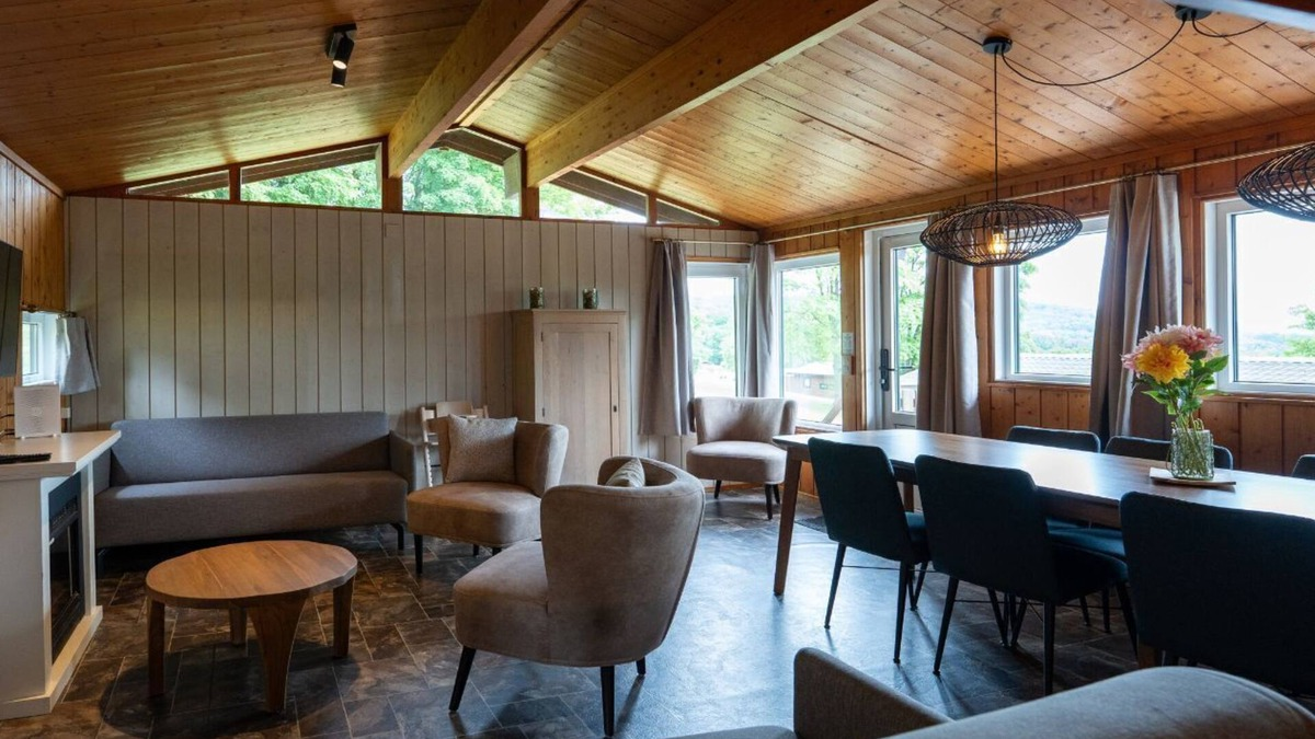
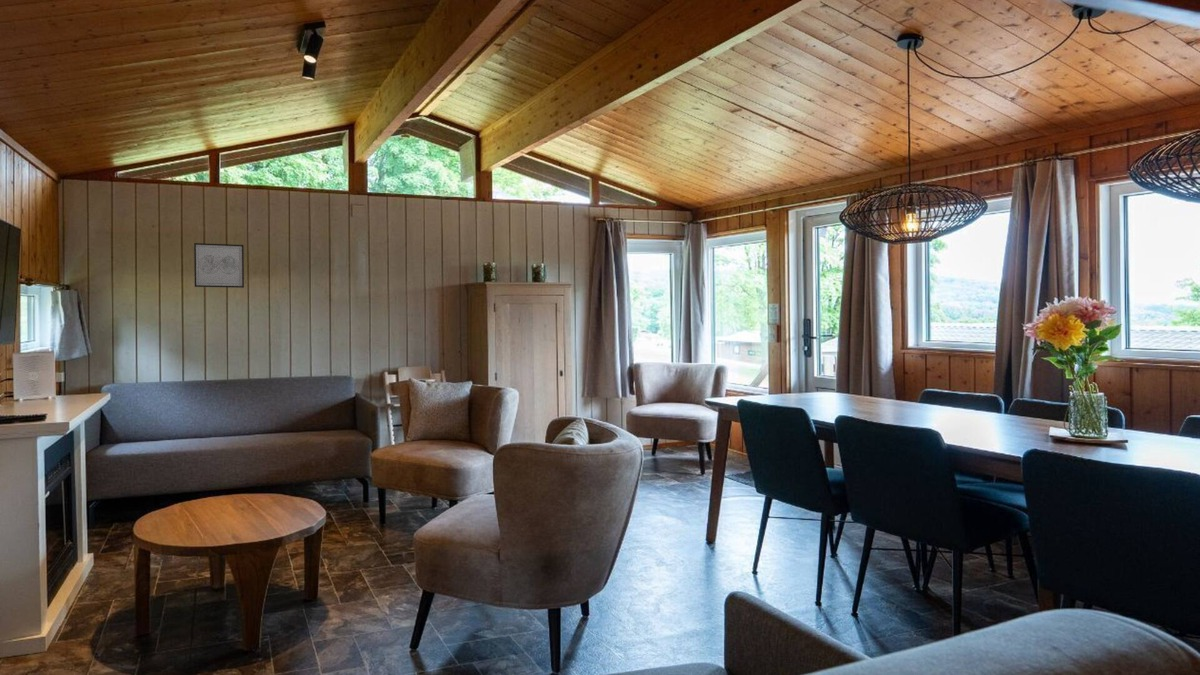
+ wall art [193,242,245,289]
